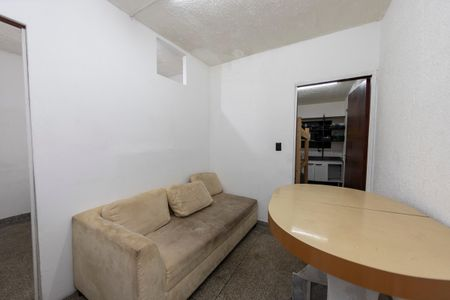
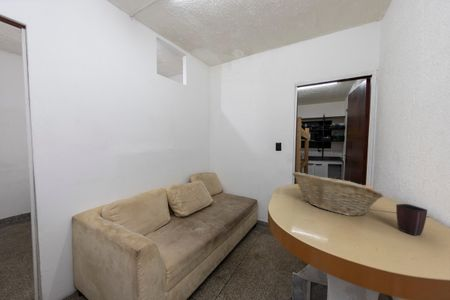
+ mug [395,203,428,236]
+ fruit basket [291,171,385,217]
